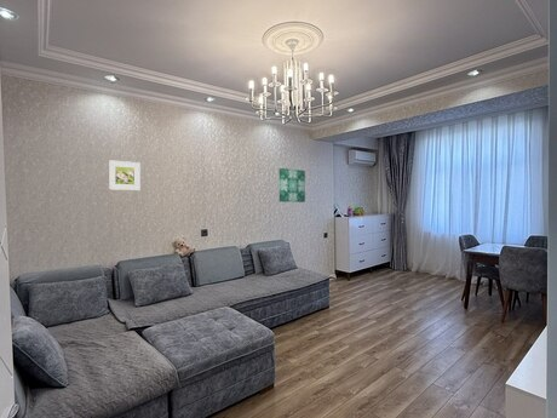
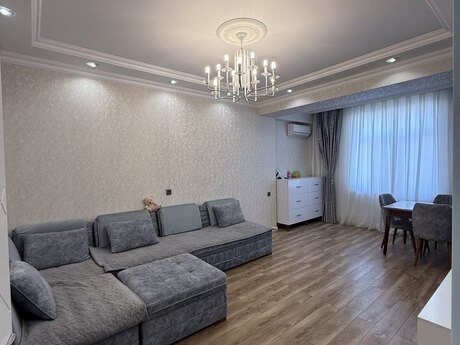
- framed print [108,159,142,191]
- wall art [278,167,306,204]
